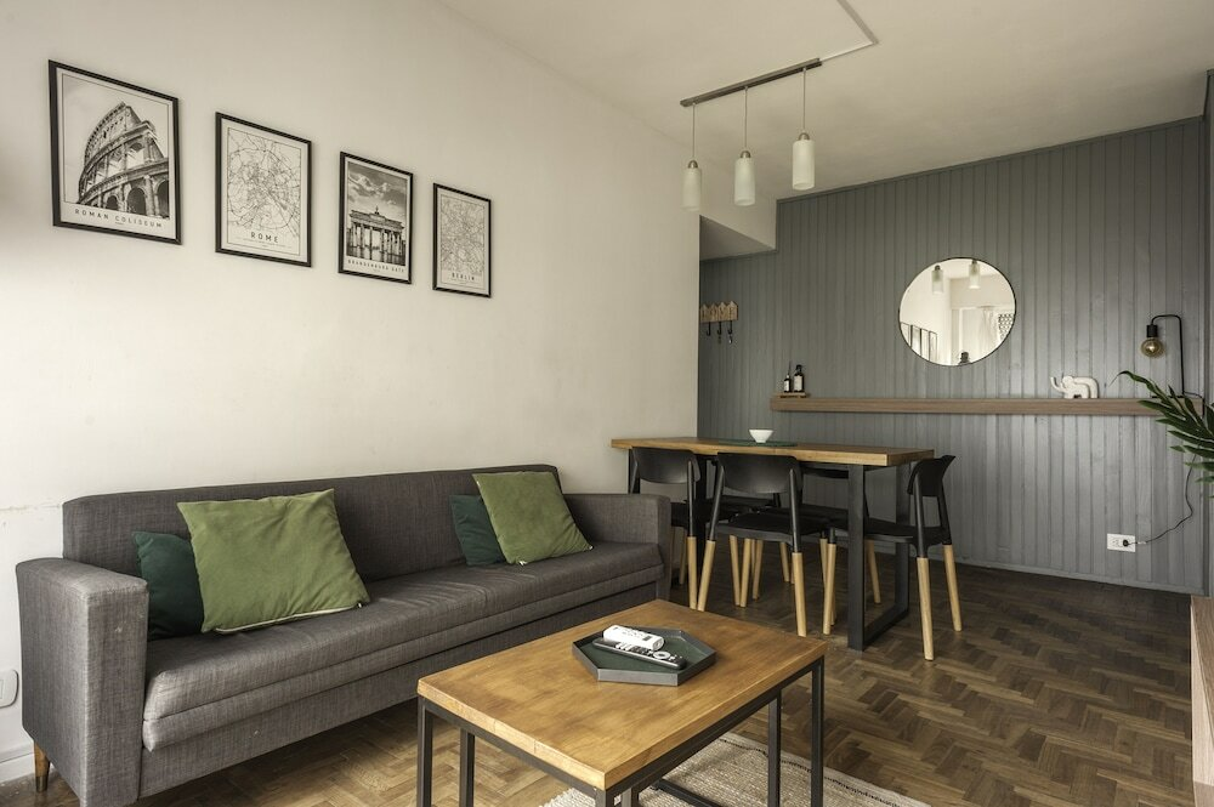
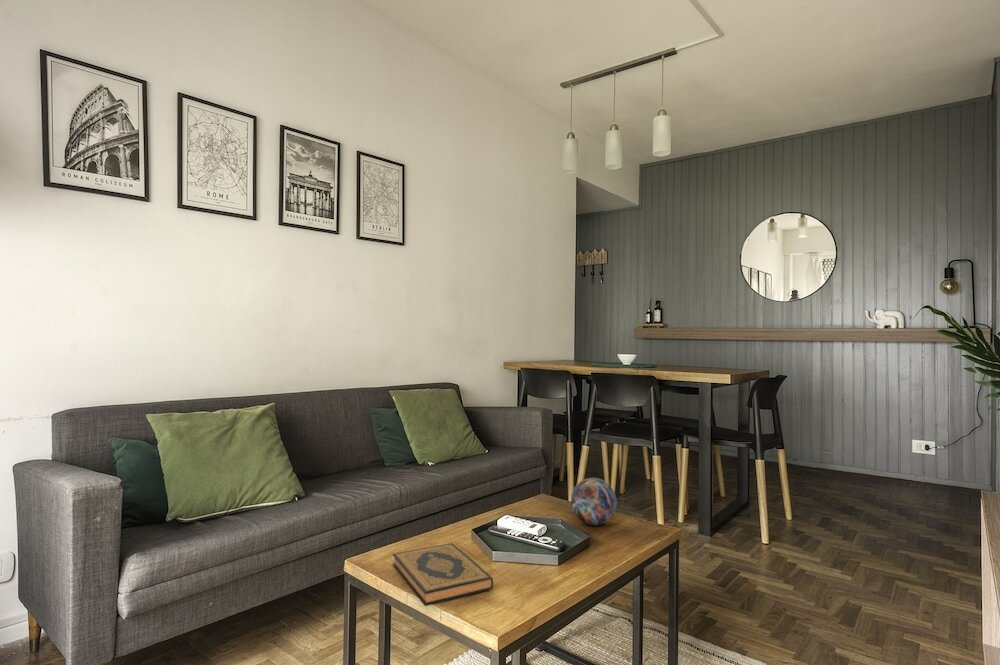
+ decorative orb [570,477,618,526]
+ hardback book [392,542,494,607]
